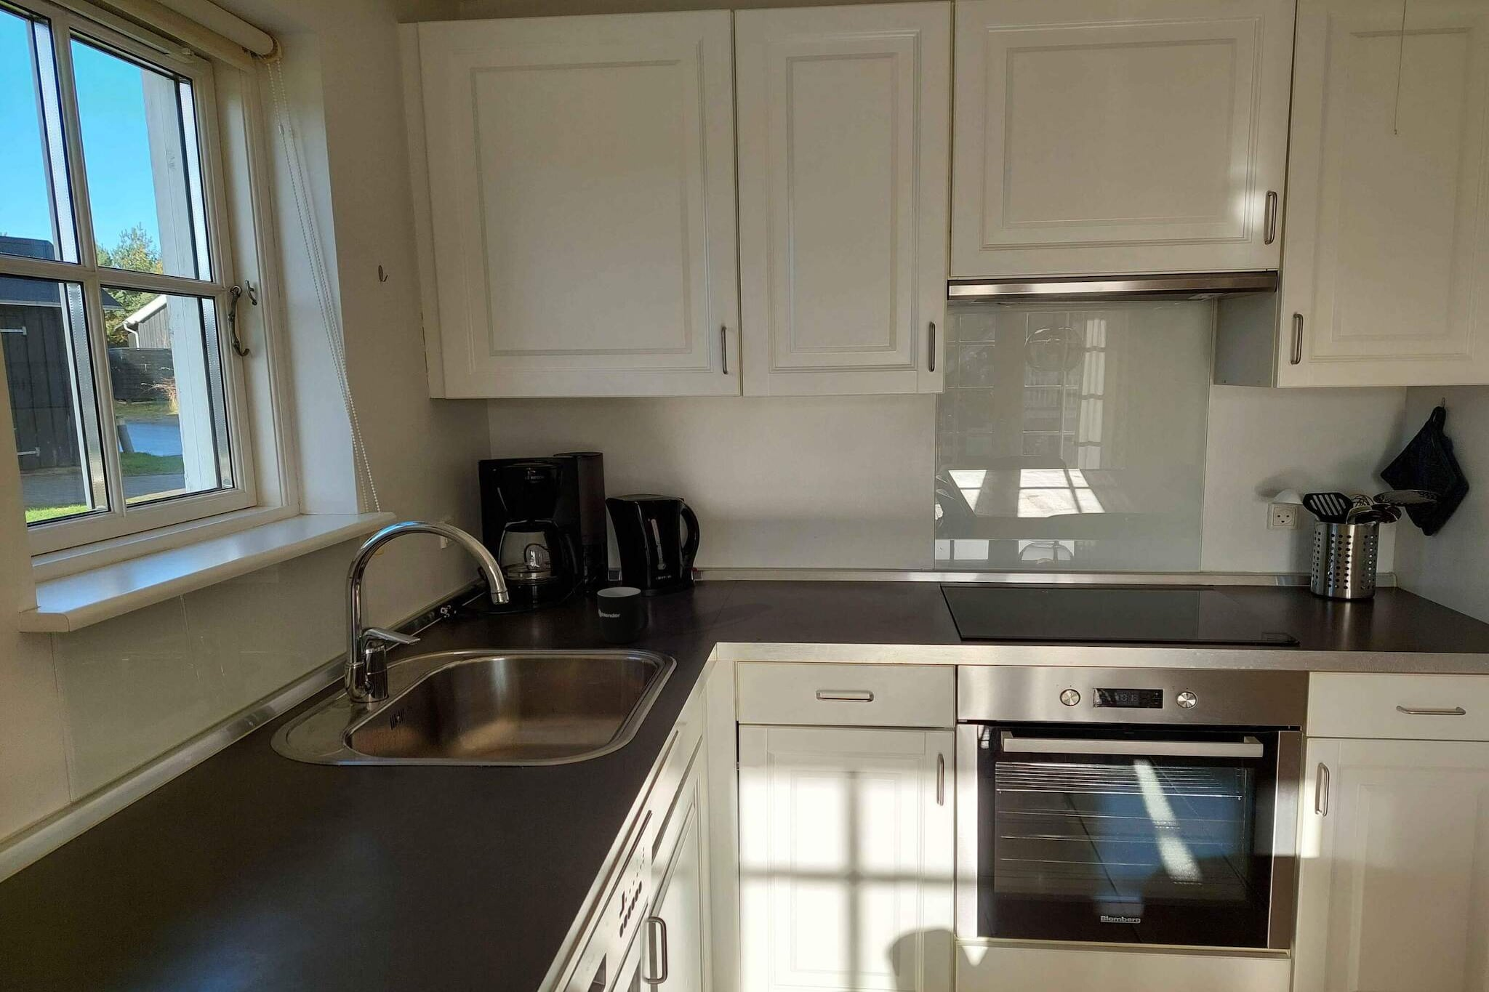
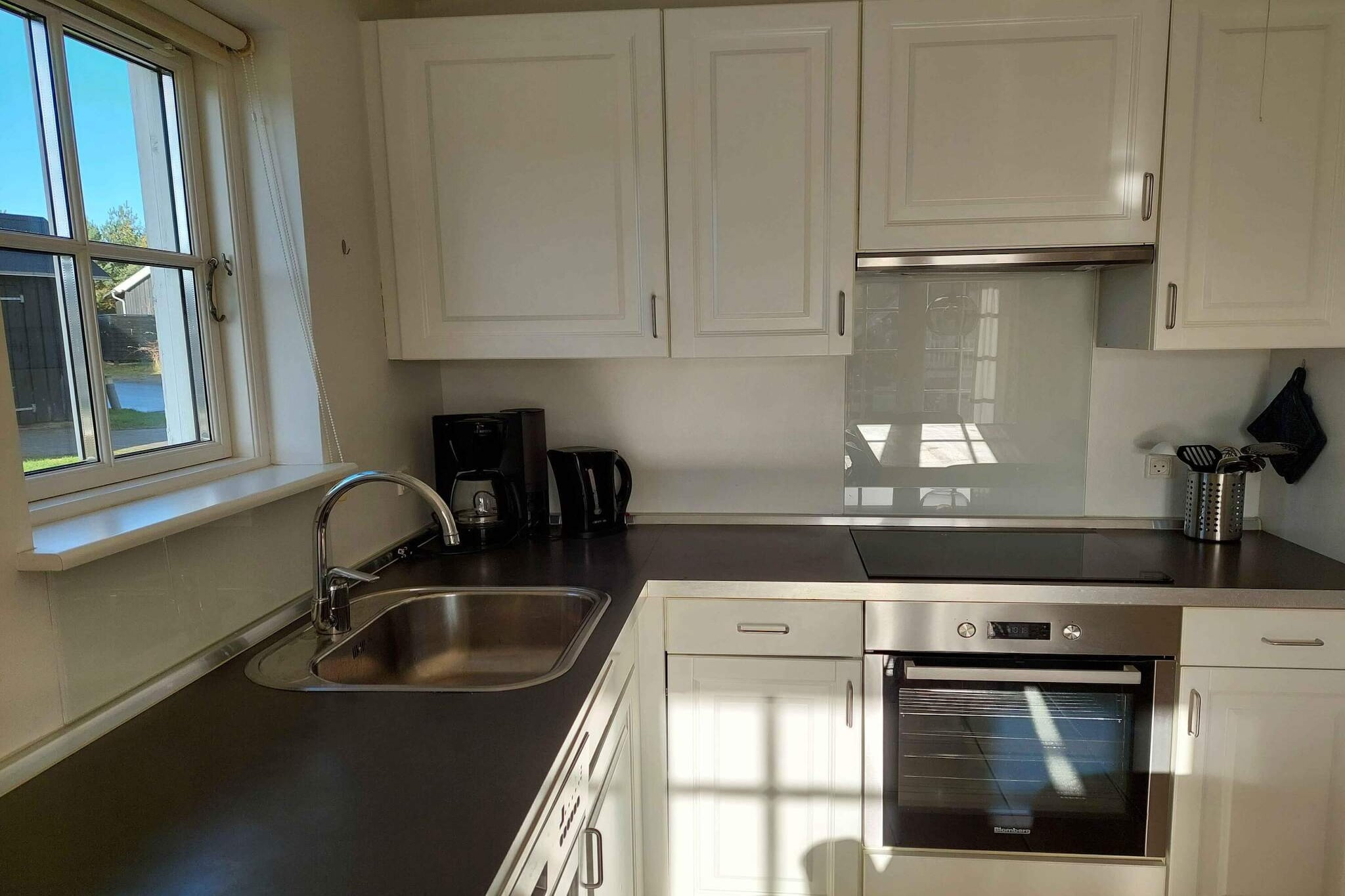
- mug [597,587,649,644]
